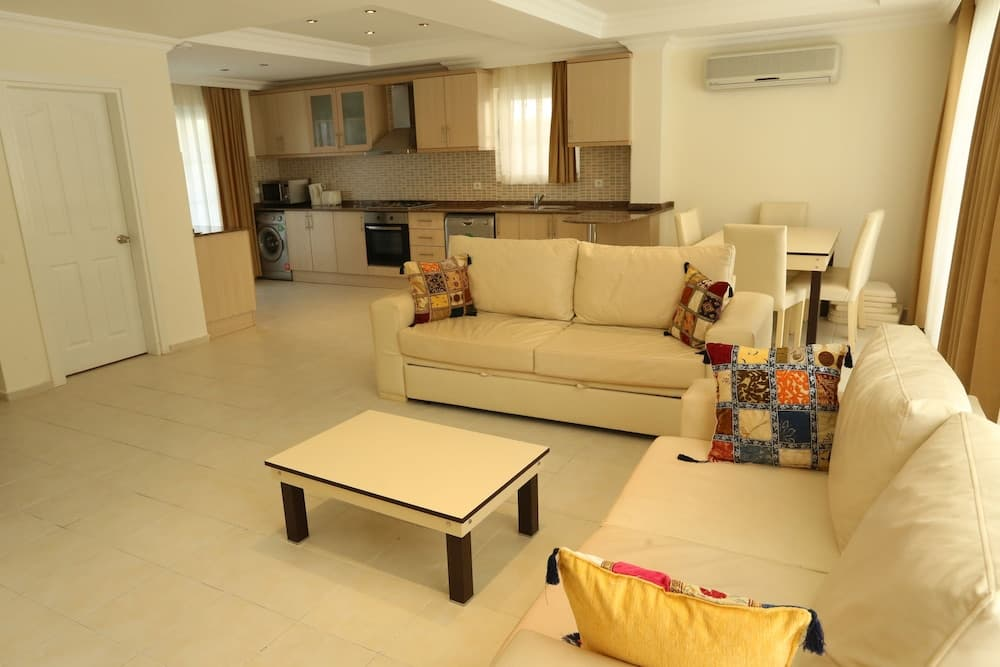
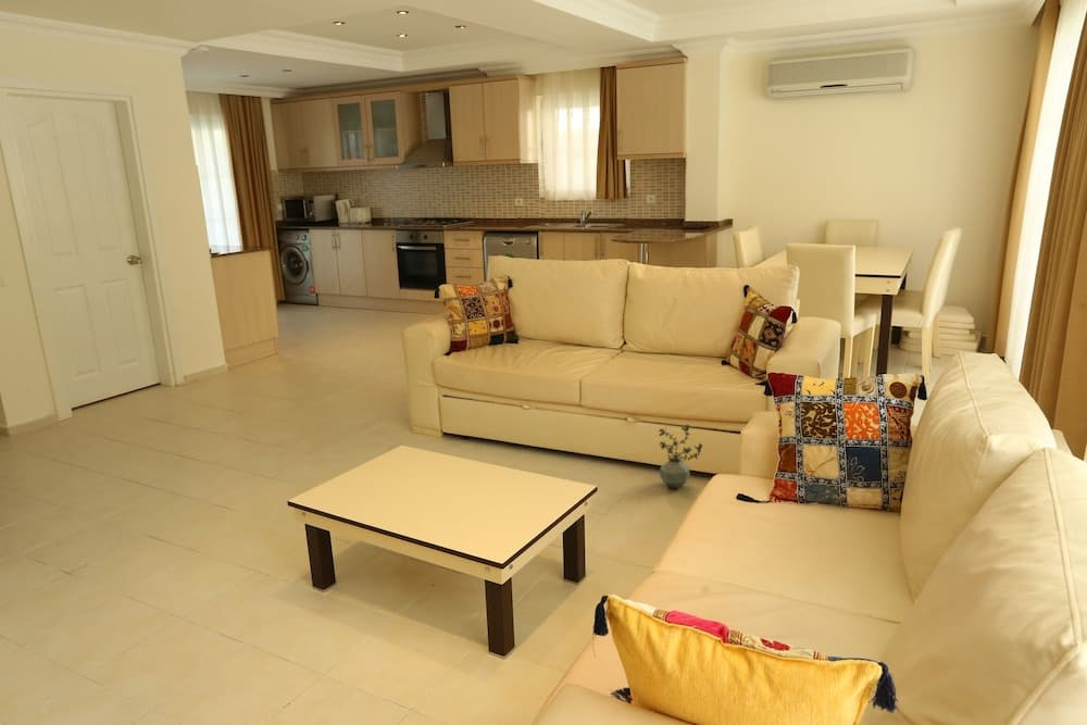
+ potted plant [658,423,703,489]
